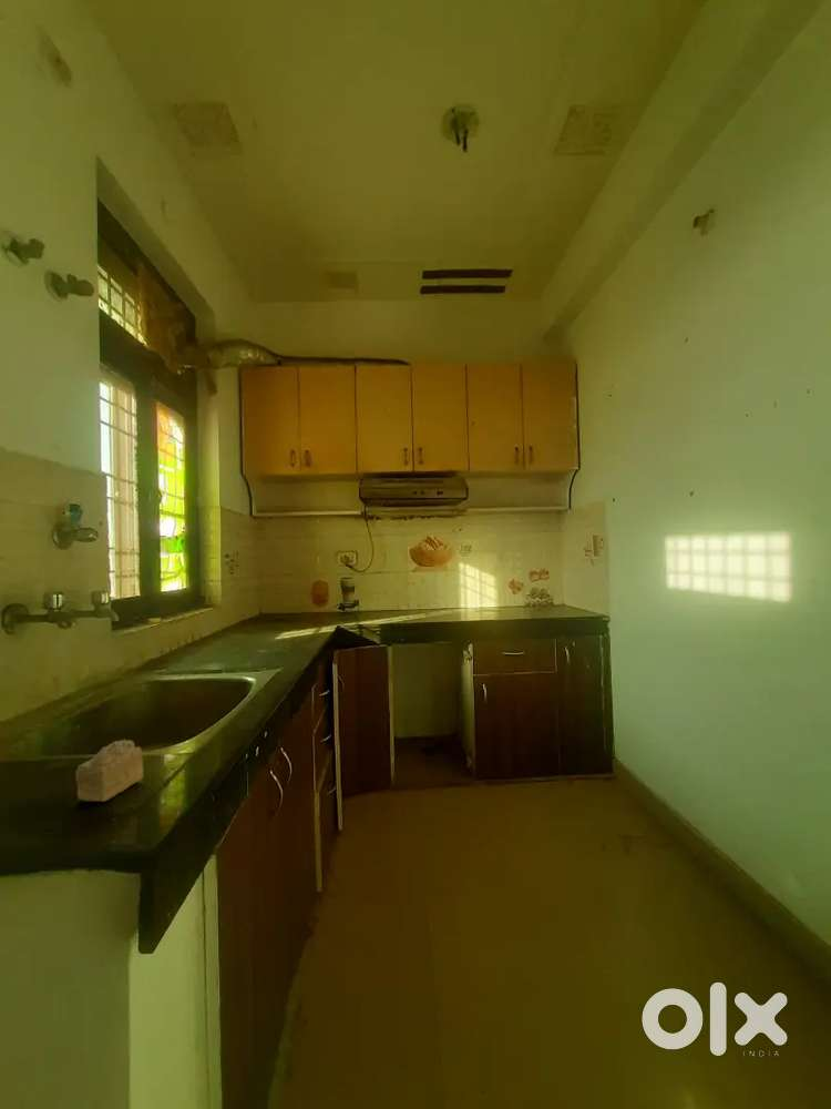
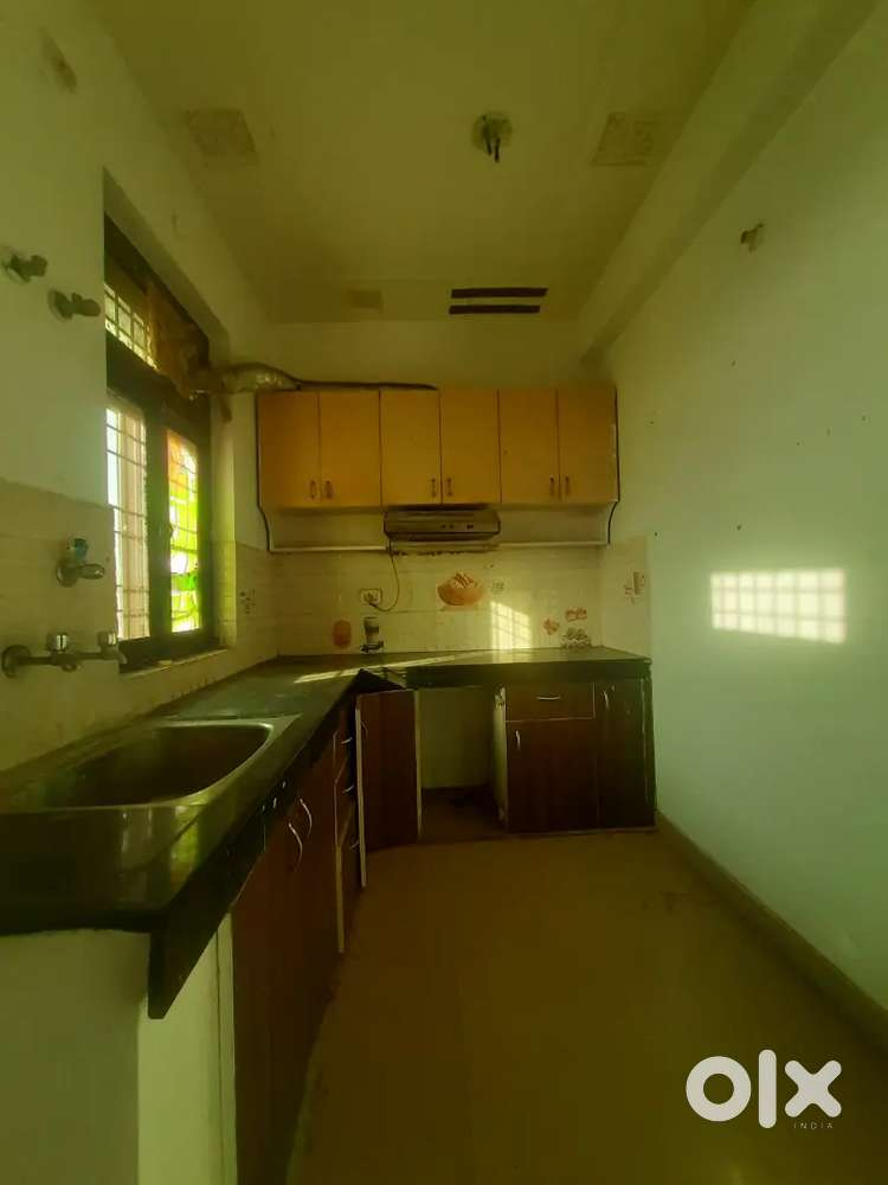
- cake slice [74,739,145,803]
